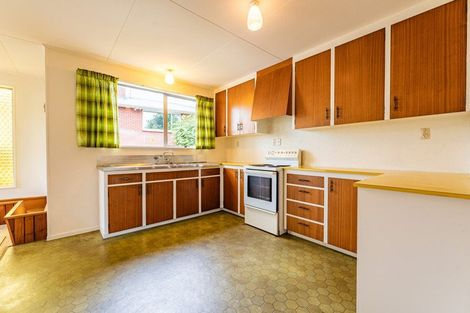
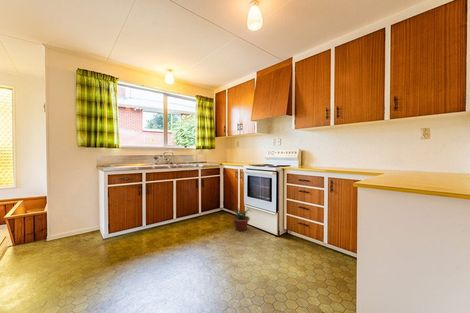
+ potted plant [231,206,253,232]
